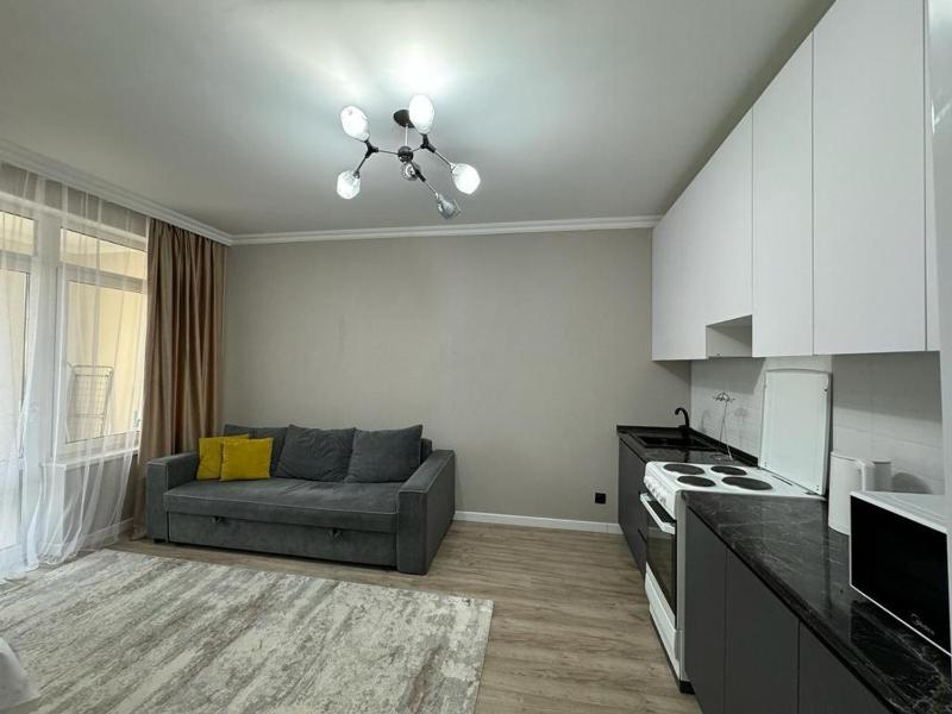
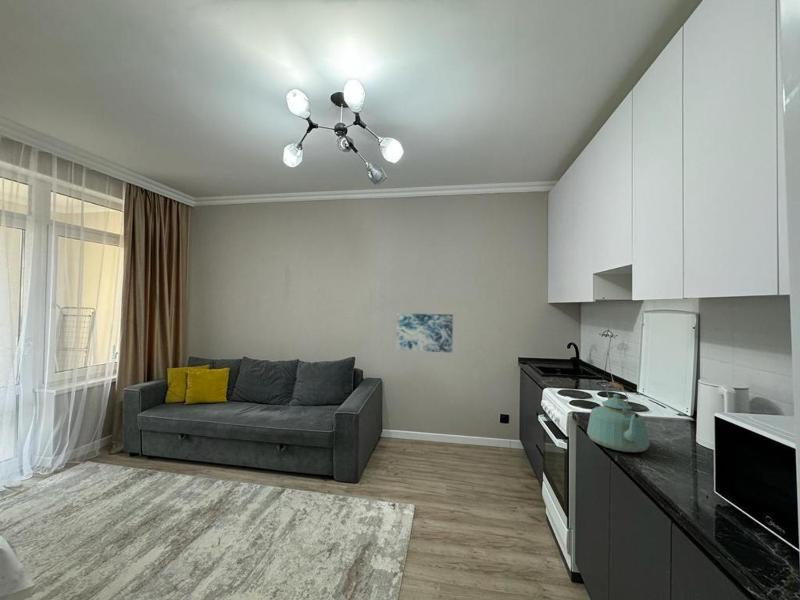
+ wall art [395,312,454,354]
+ kettle [586,380,651,453]
